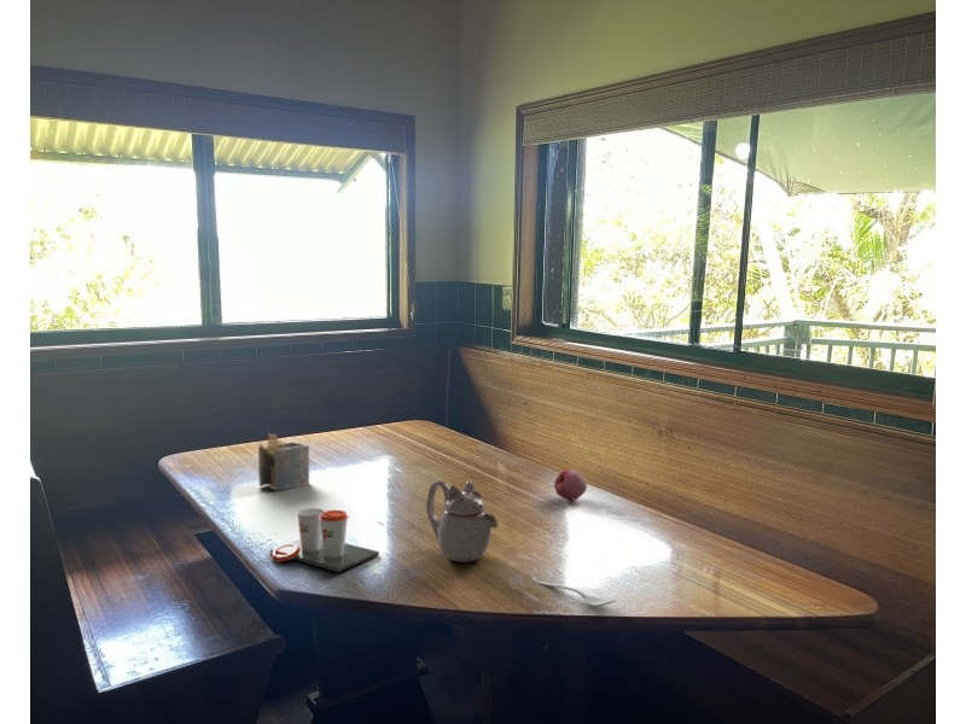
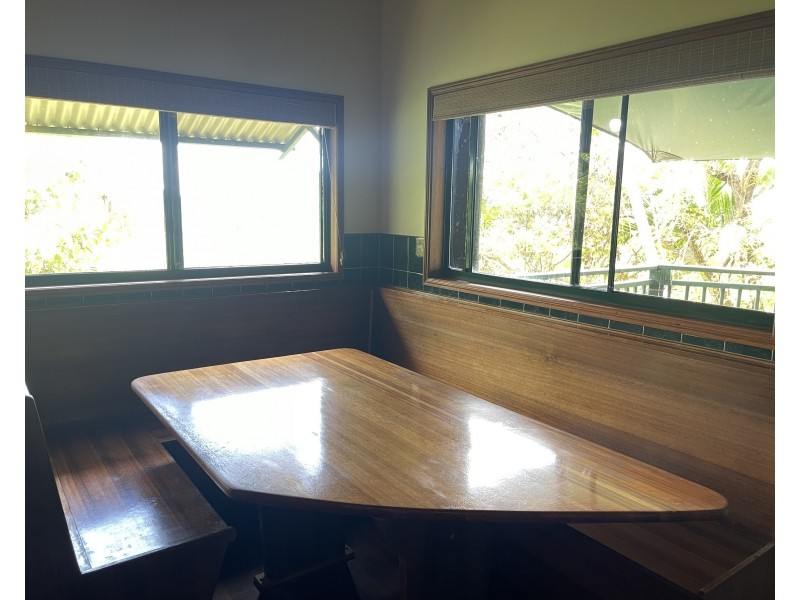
- napkin holder [257,432,310,492]
- fruit [553,468,588,502]
- cup [269,507,380,573]
- teapot [425,479,499,564]
- spoon [529,577,617,607]
